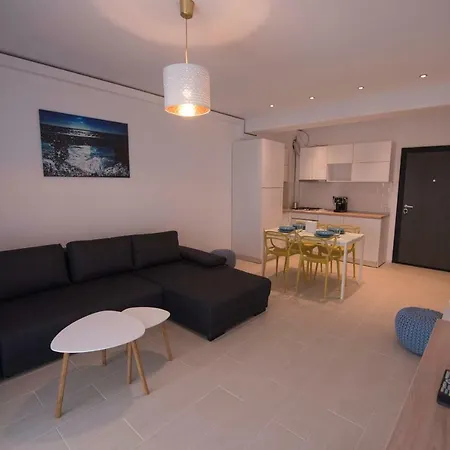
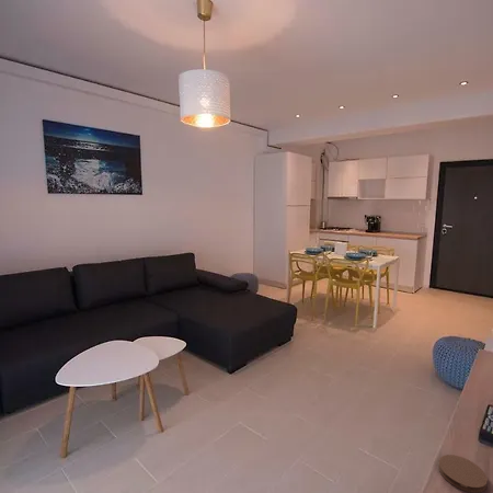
+ coaster [437,454,489,493]
